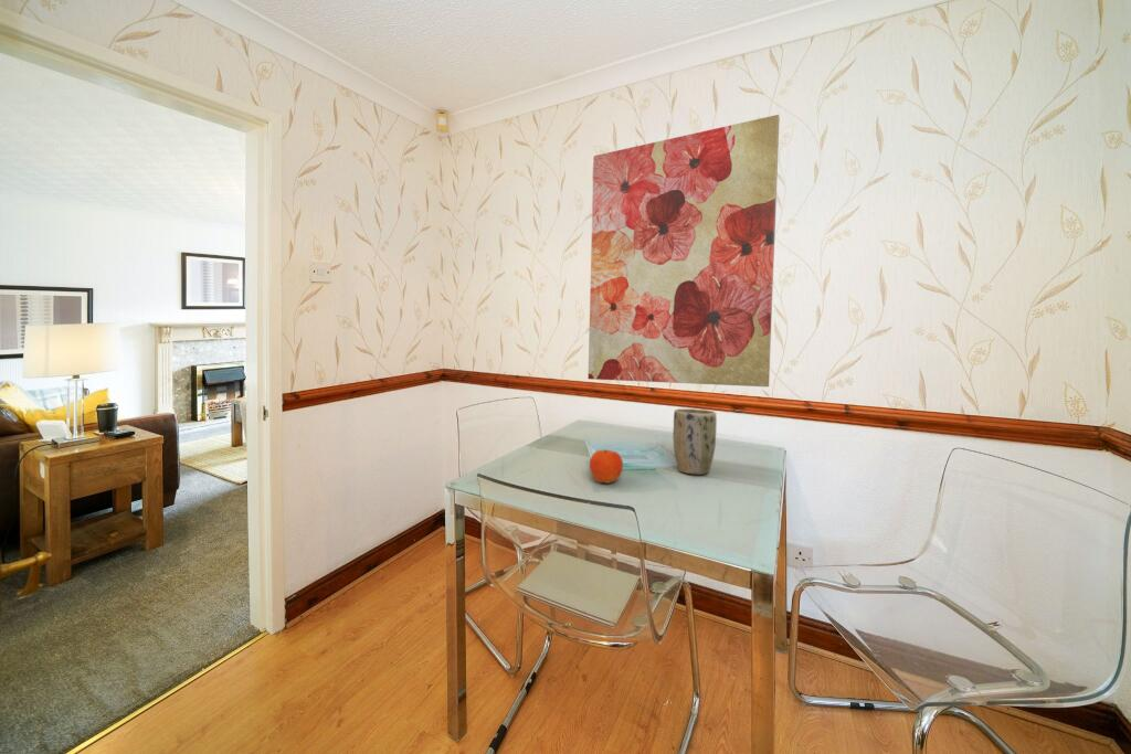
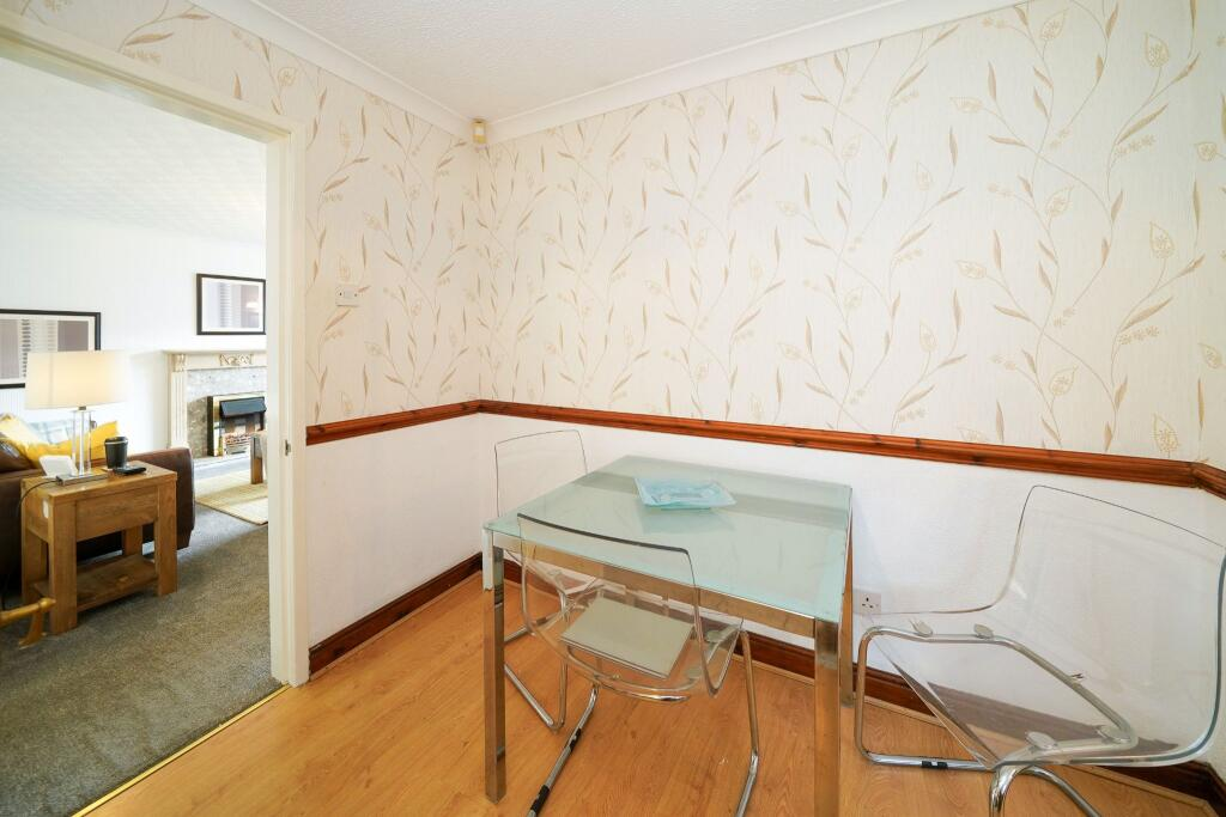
- plant pot [673,407,718,476]
- fruit [589,448,624,485]
- wall art [586,114,781,387]
